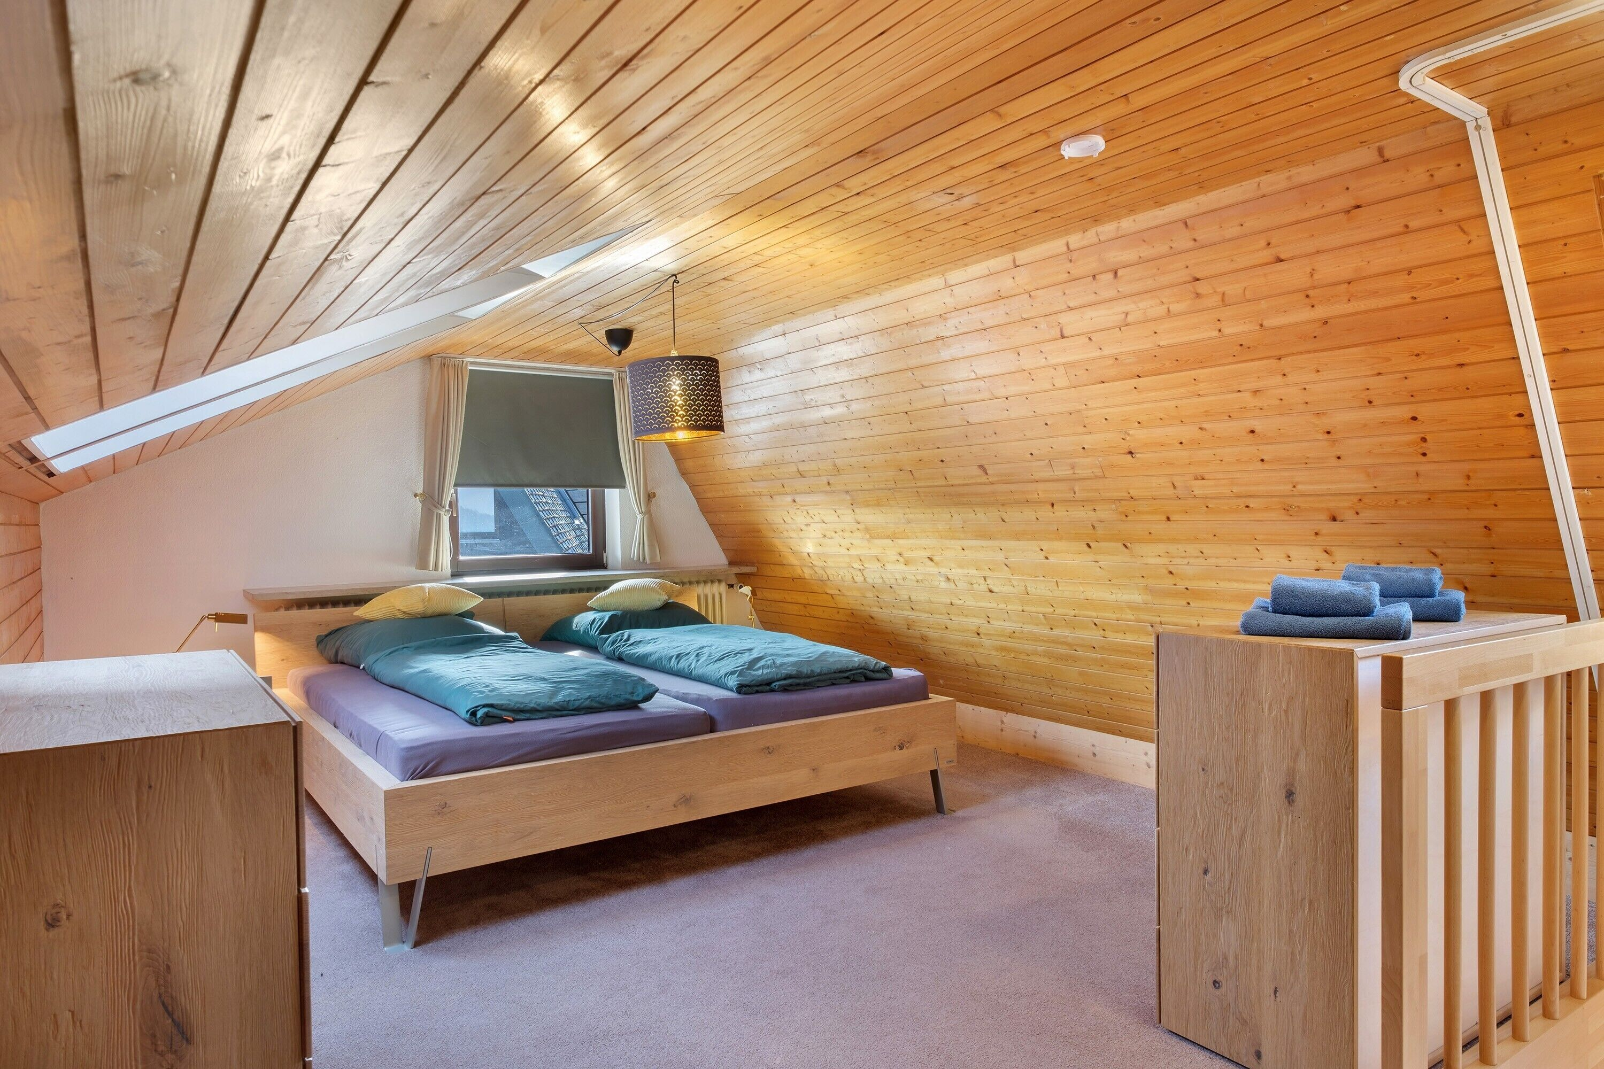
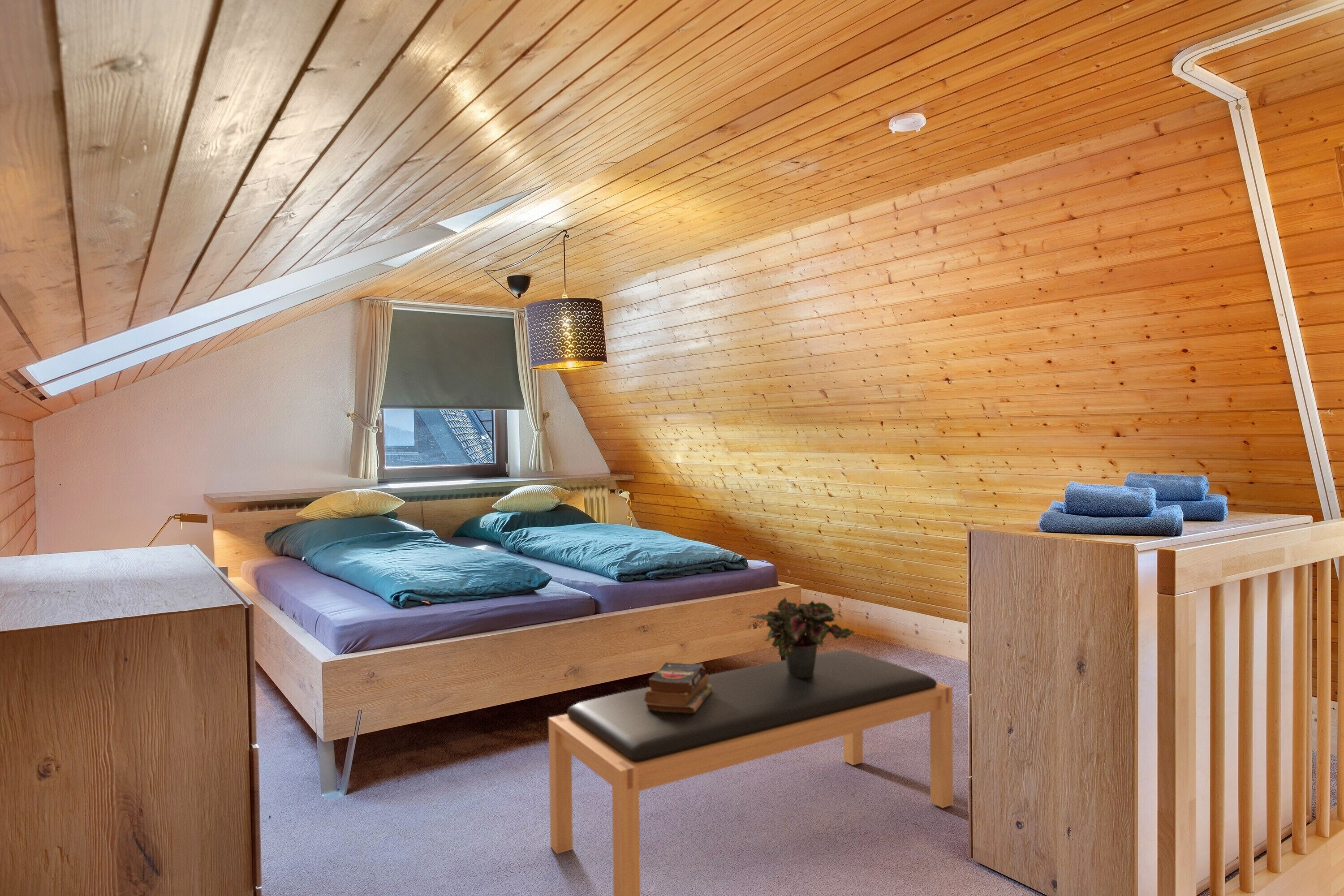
+ bench [548,649,954,896]
+ potted plant [748,596,856,677]
+ books [644,662,712,713]
